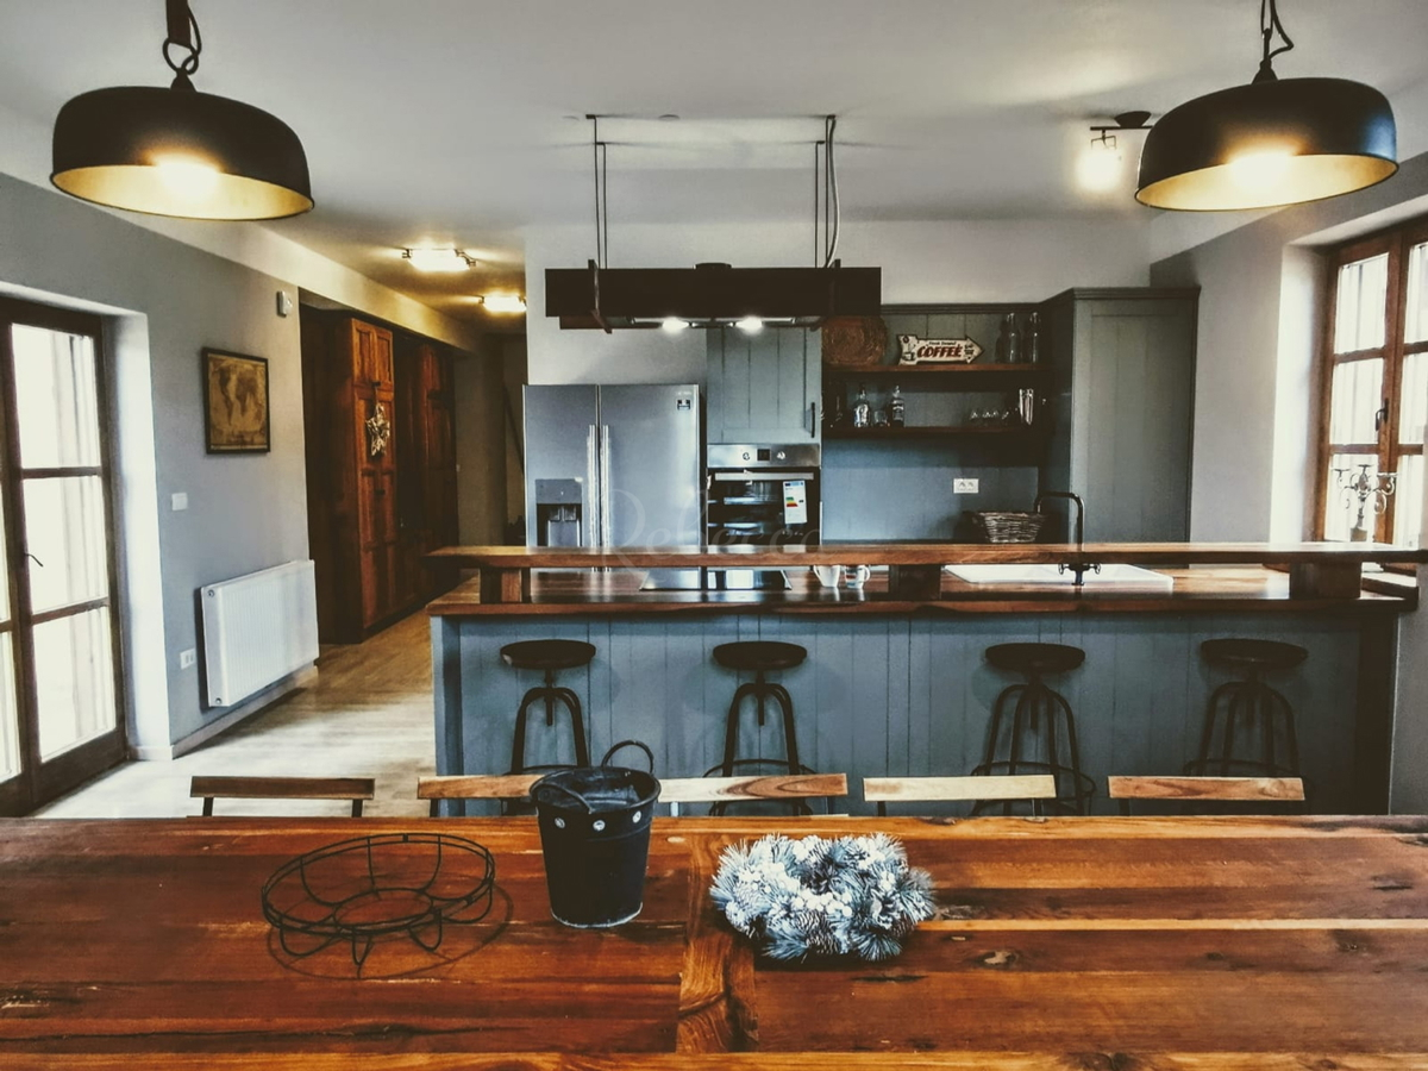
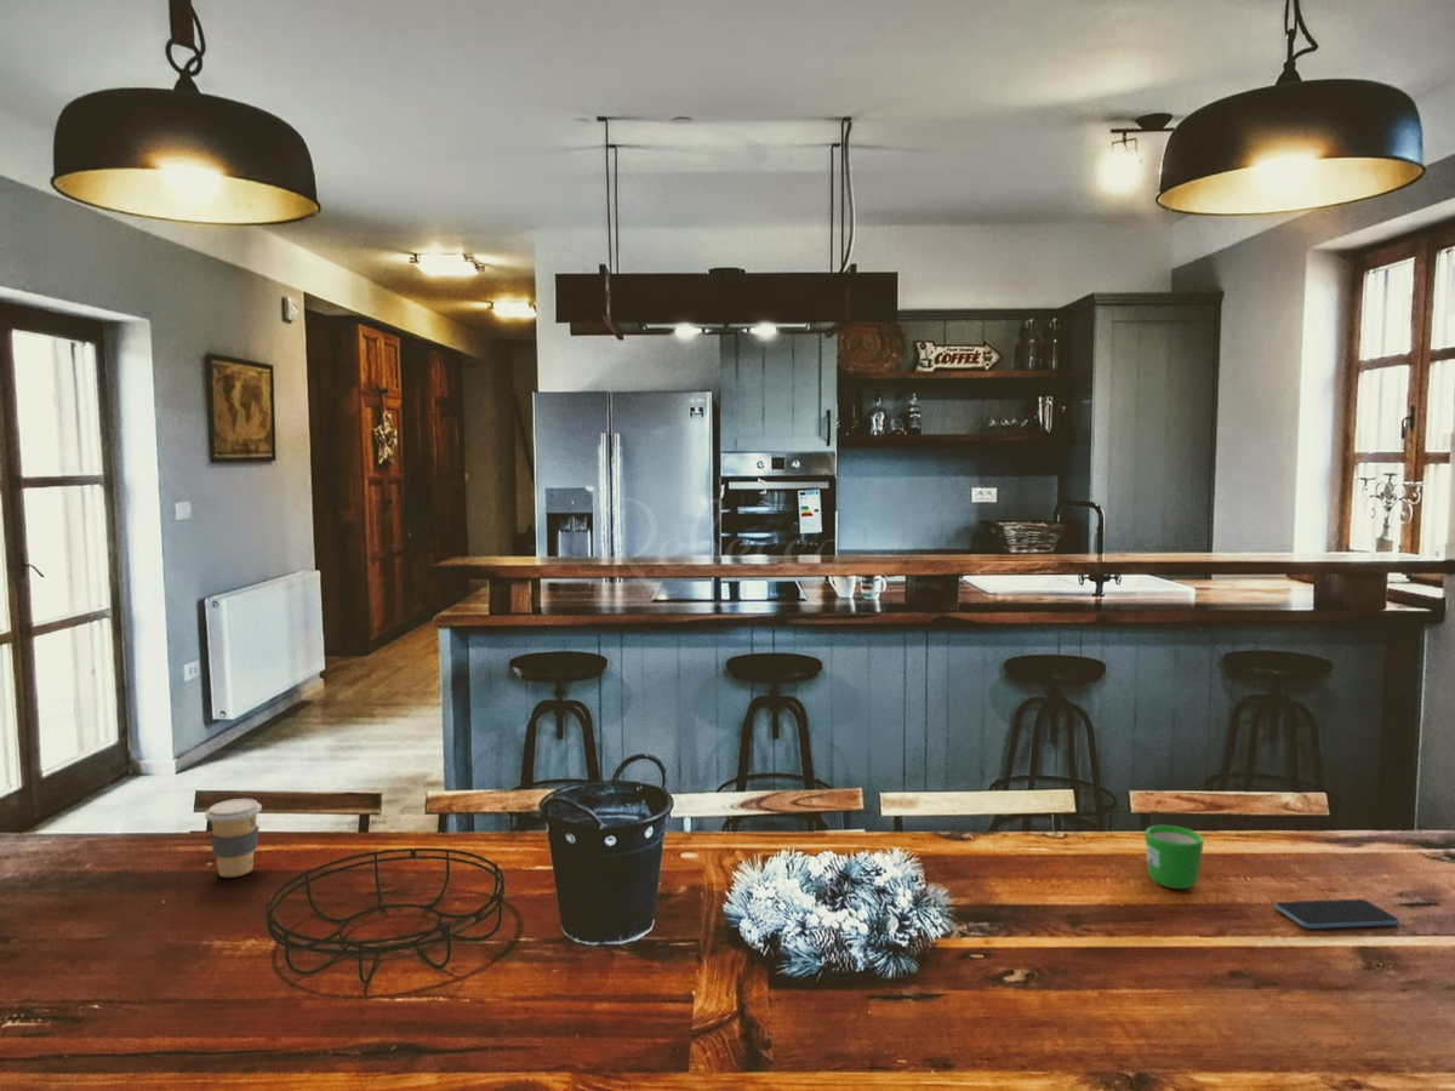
+ mug [1143,824,1205,890]
+ smartphone [1274,898,1400,930]
+ coffee cup [204,798,263,879]
